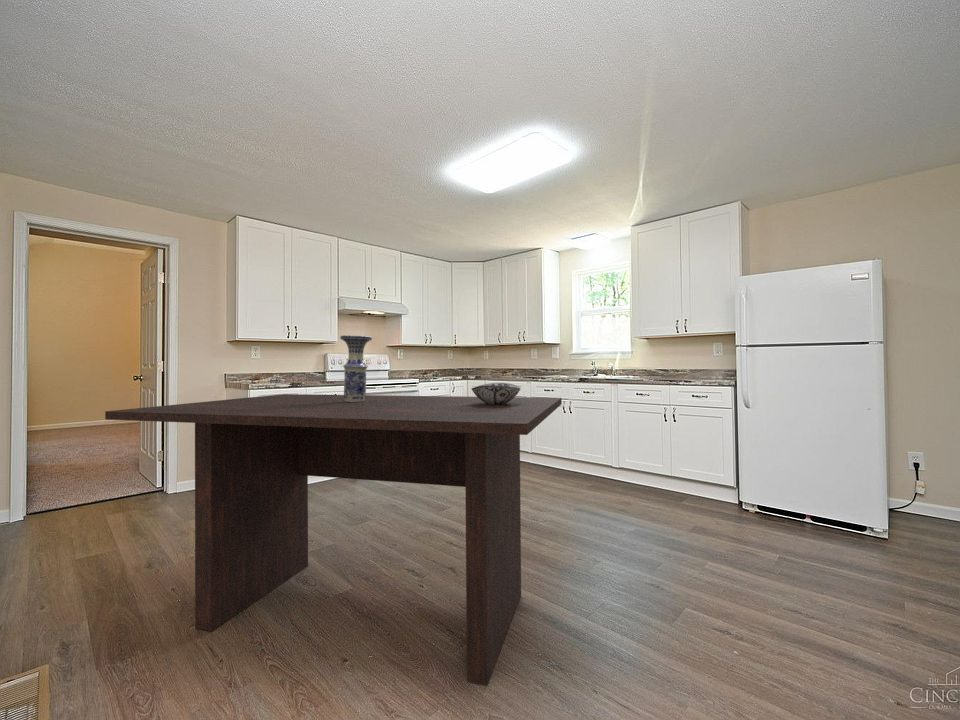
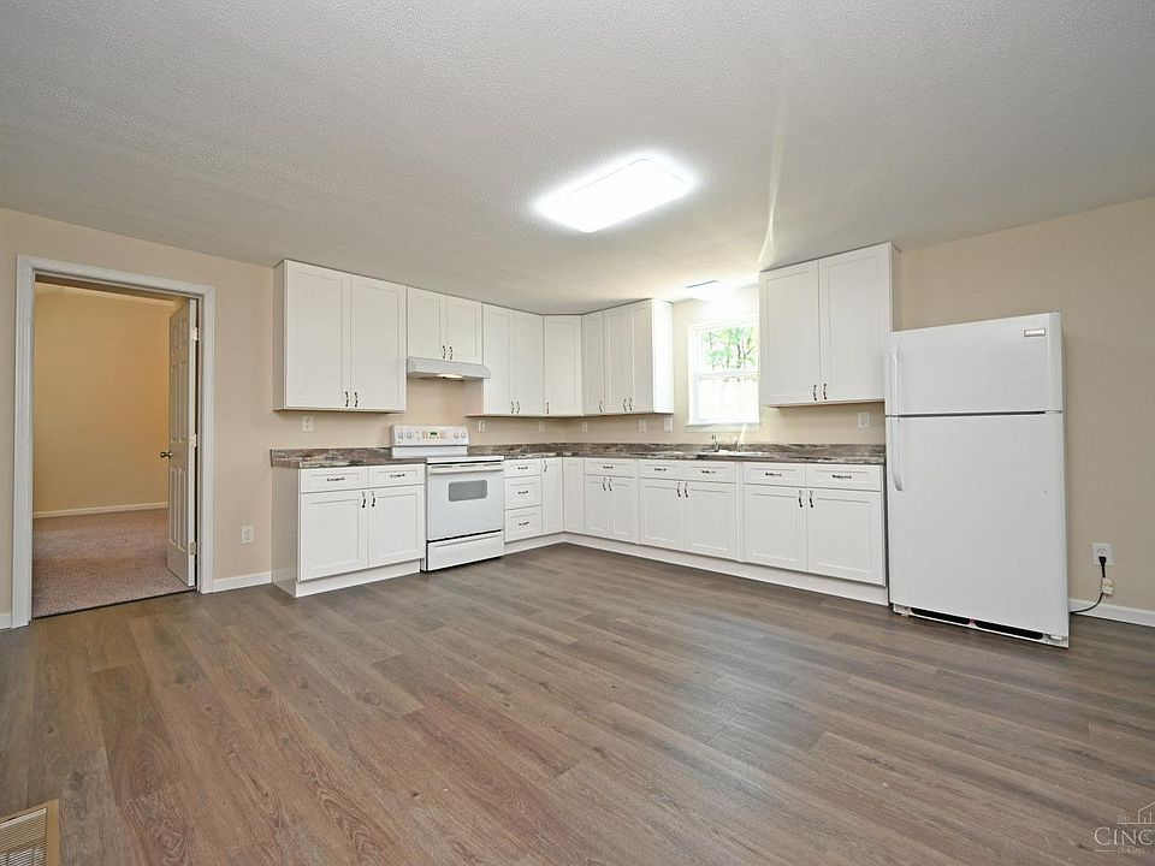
- dining table [104,393,563,687]
- decorative bowl [470,382,522,405]
- vase [339,334,373,402]
